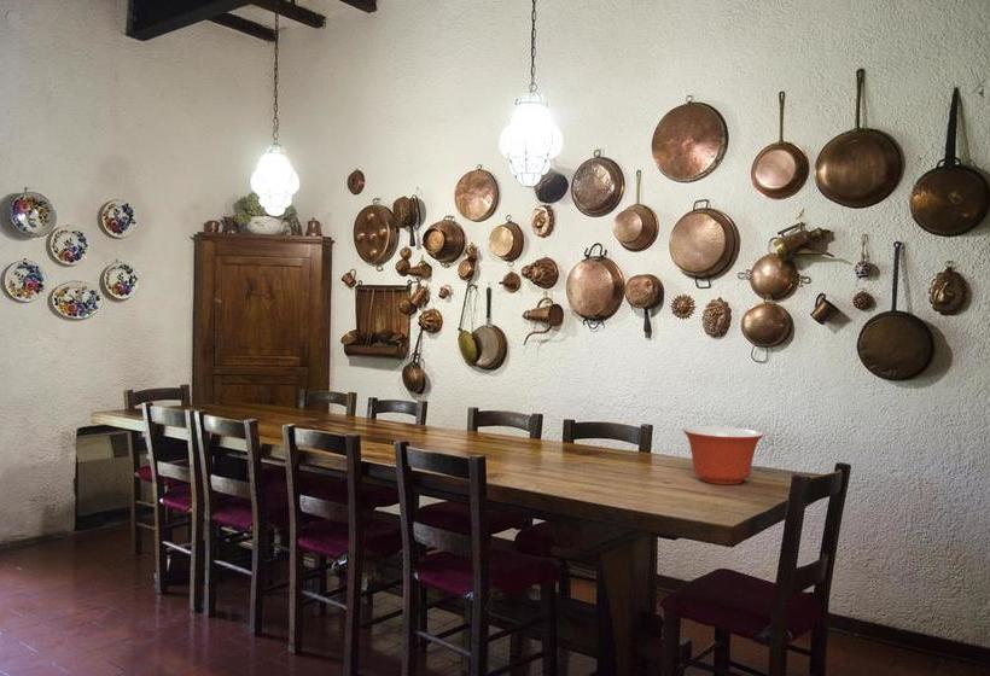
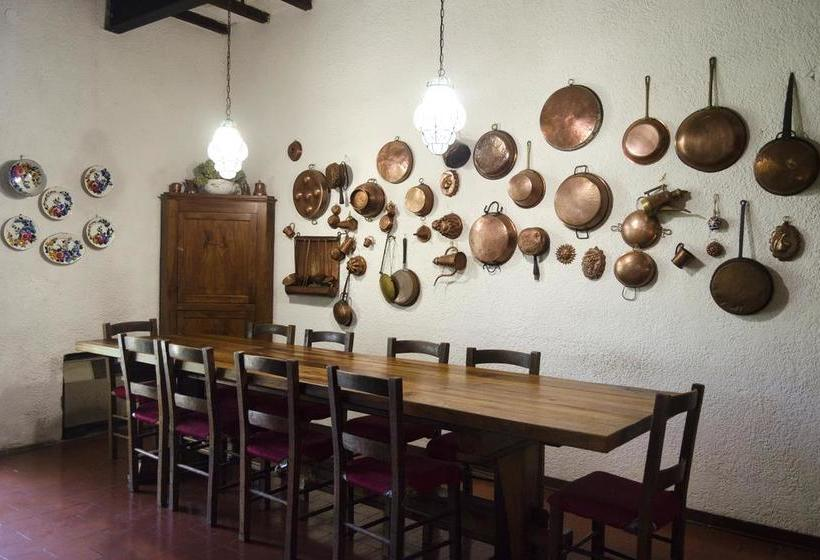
- mixing bowl [682,425,764,485]
